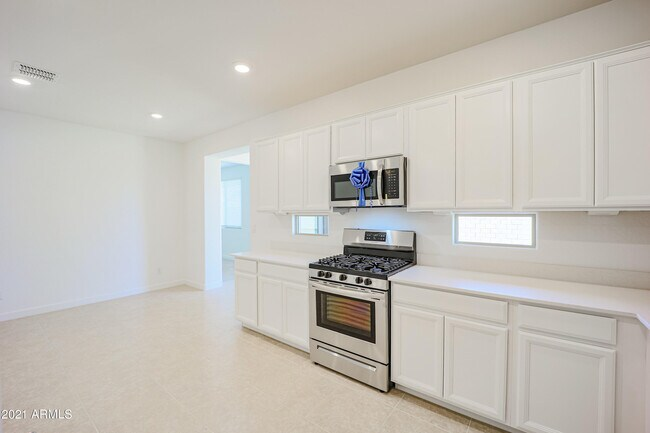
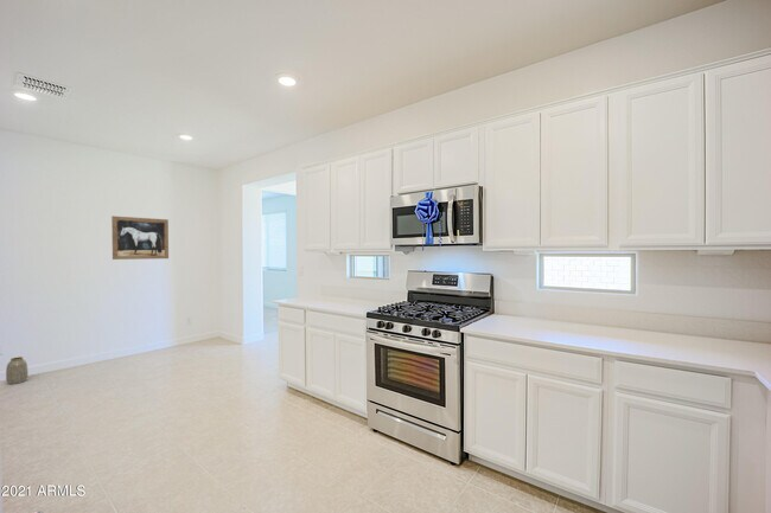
+ wall art [110,214,170,261]
+ vase [5,355,30,385]
